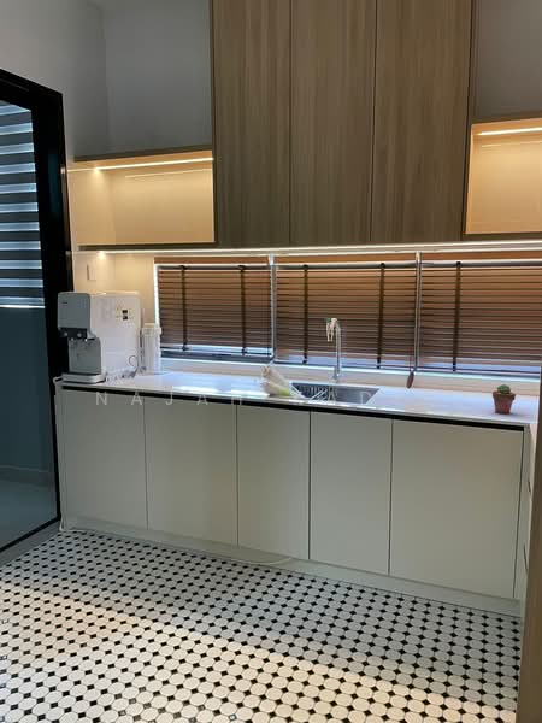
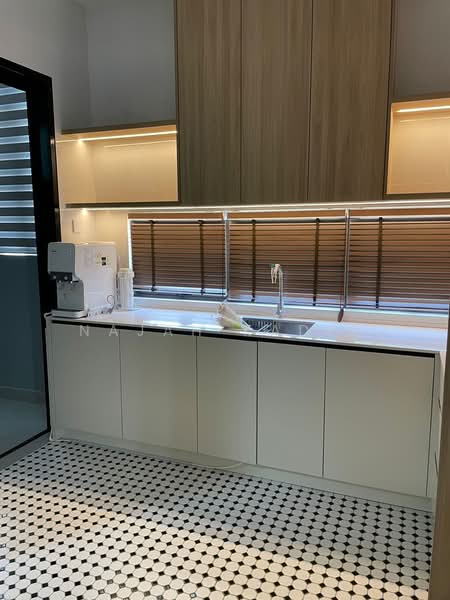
- potted succulent [491,383,517,415]
